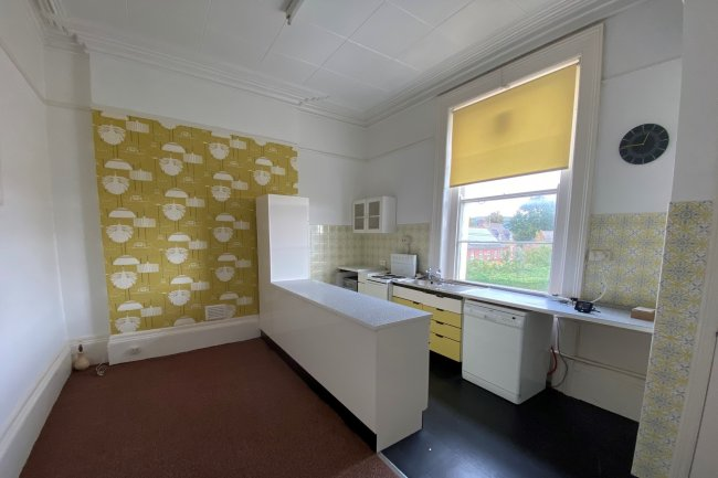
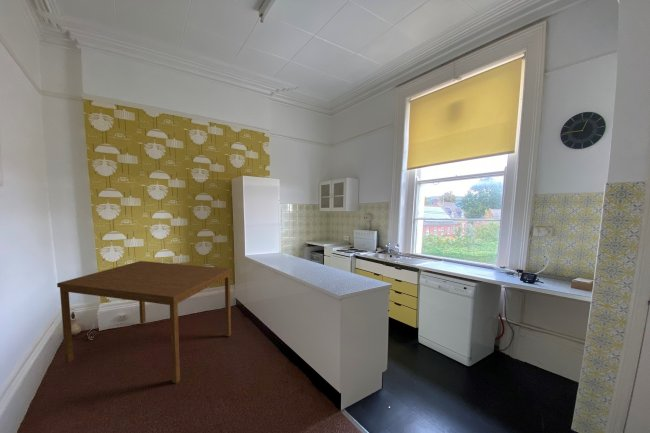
+ dining table [56,260,232,384]
